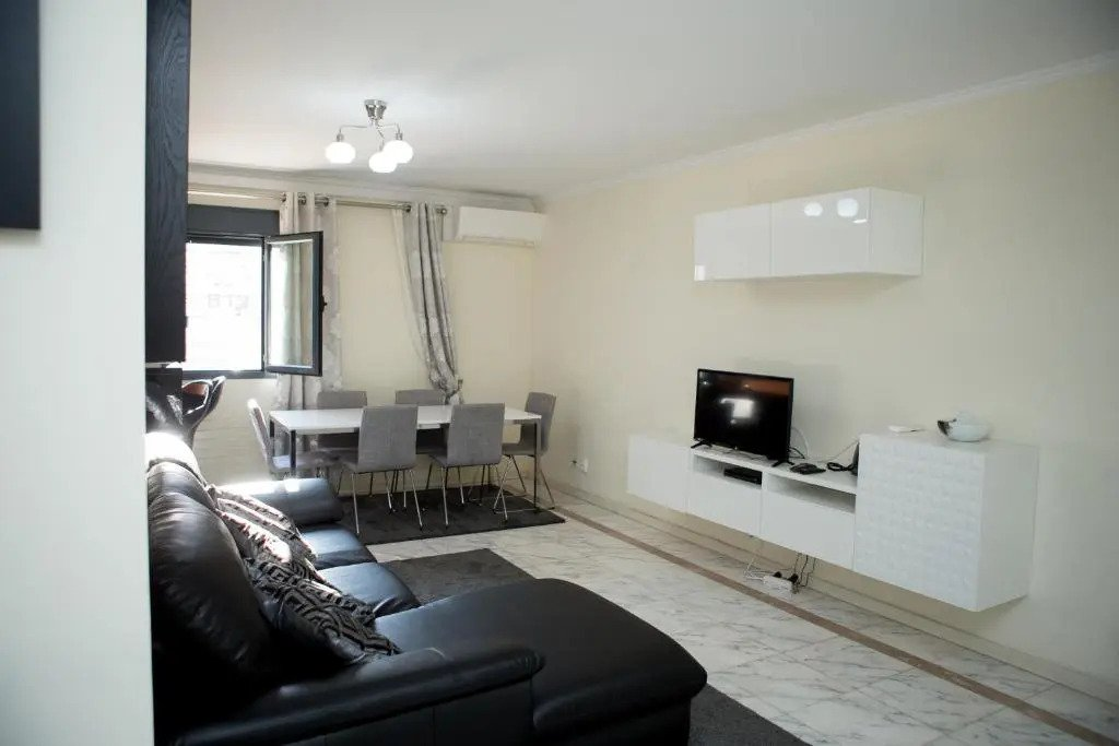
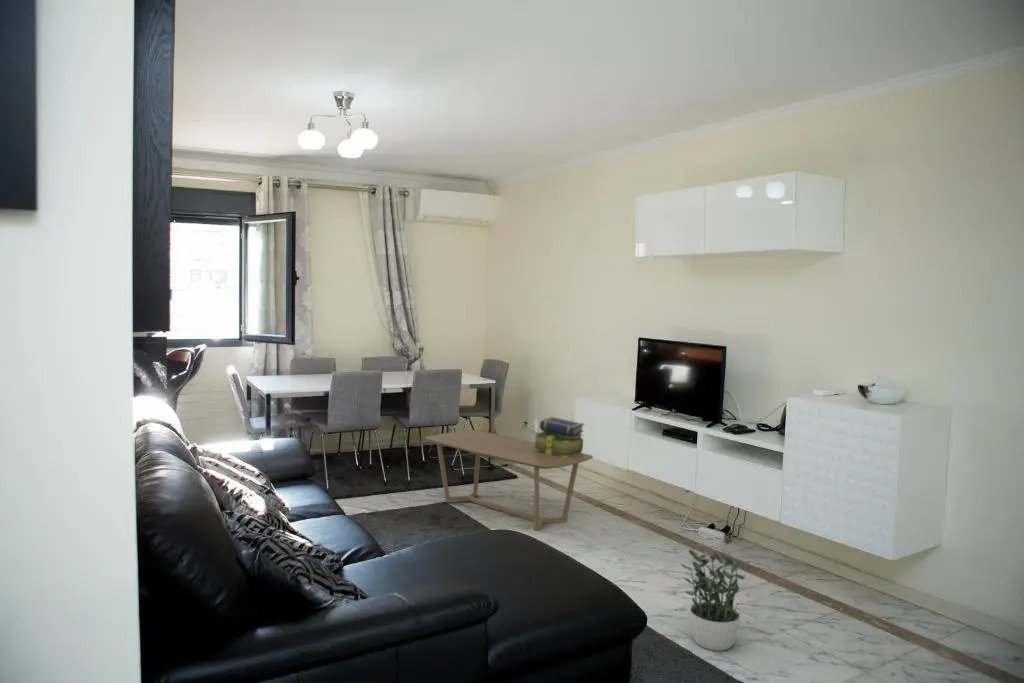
+ coffee table [425,429,594,532]
+ stack of books [533,416,585,457]
+ potted plant [679,549,752,652]
